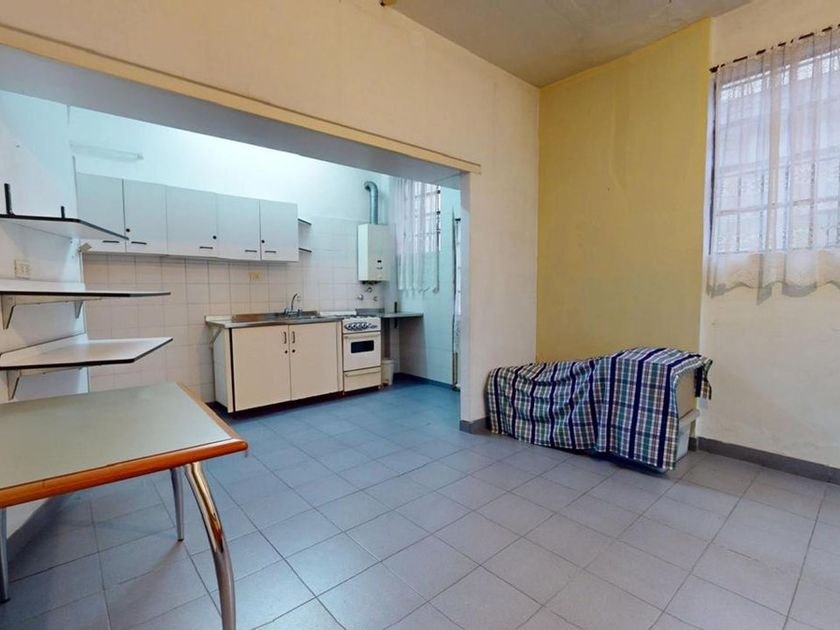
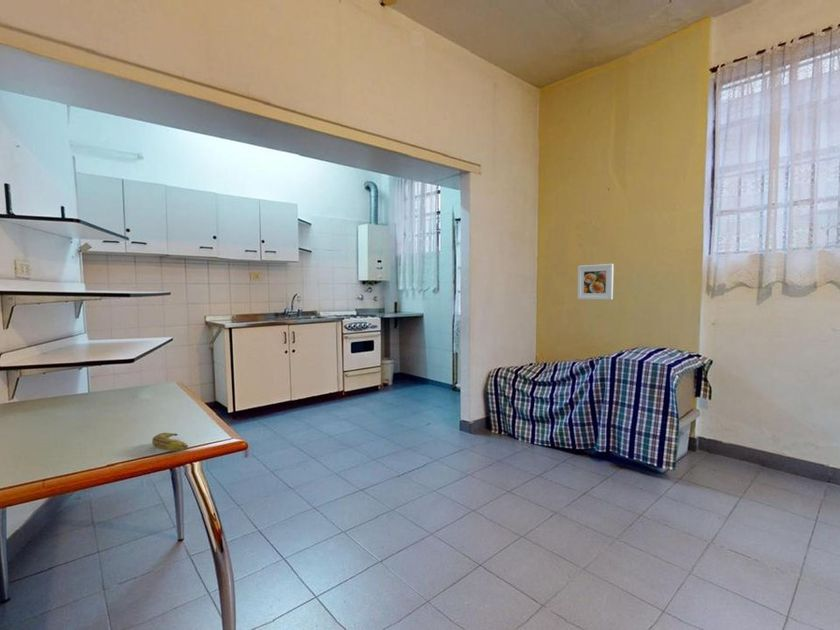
+ banana [151,432,189,452]
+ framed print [577,263,615,301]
